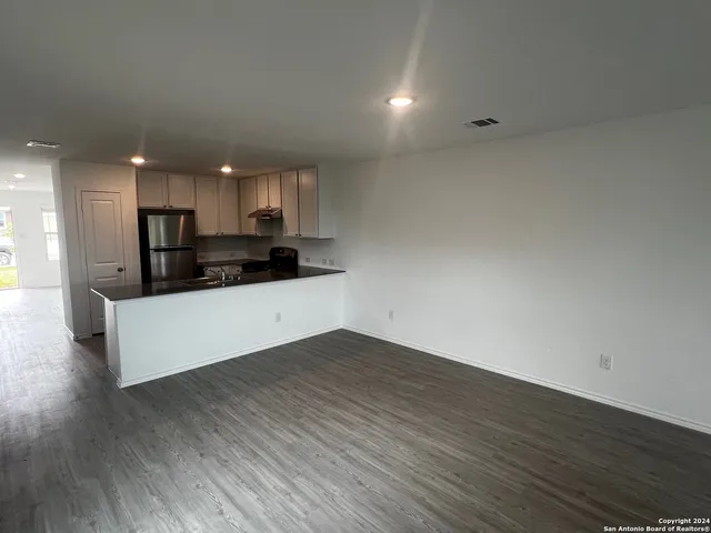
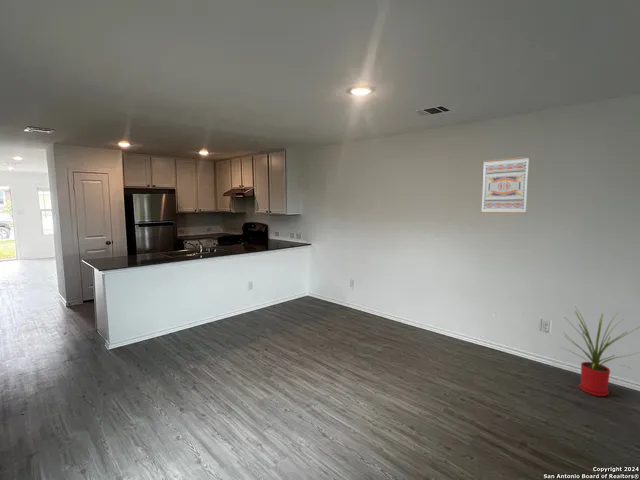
+ house plant [559,307,640,397]
+ wall art [480,155,530,214]
